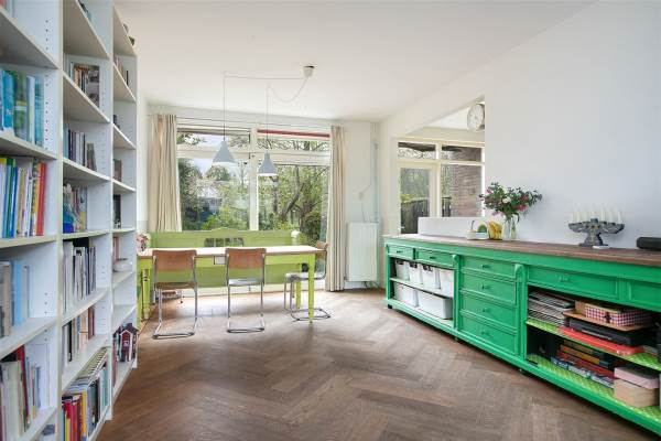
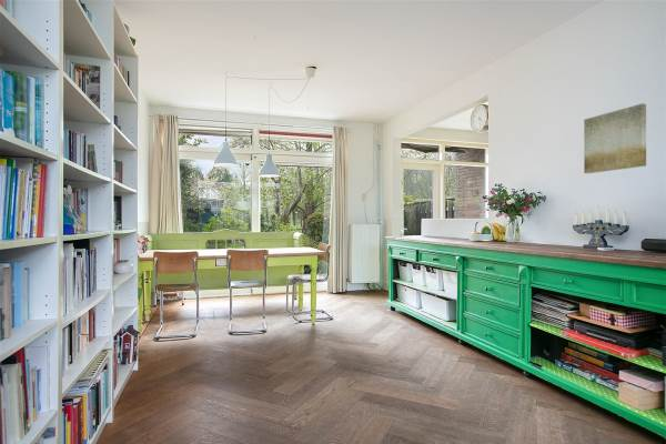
+ wall art [583,102,647,174]
